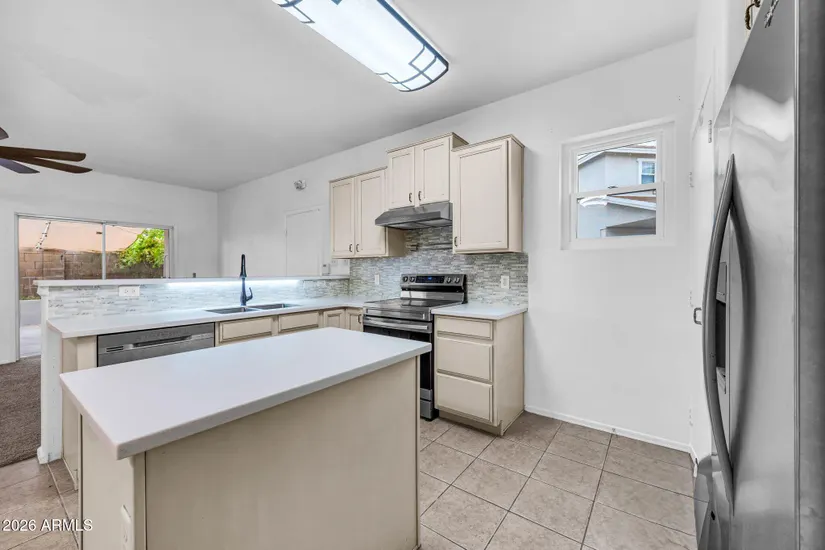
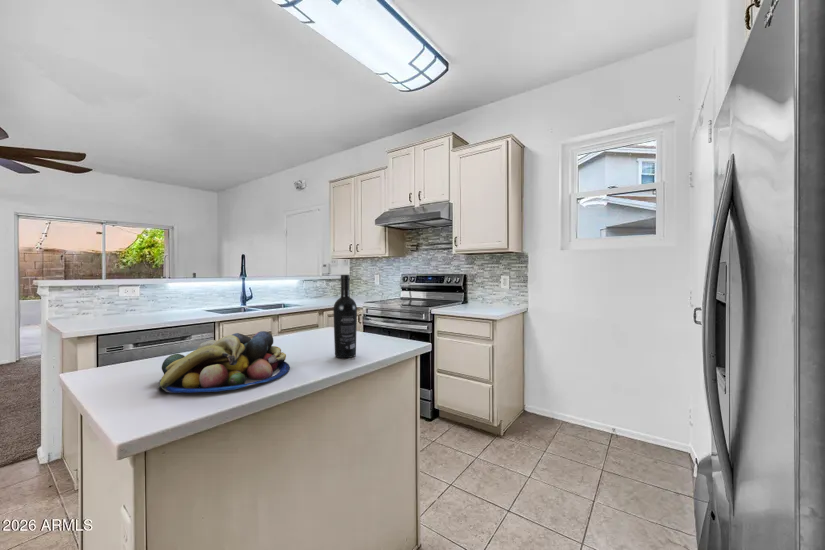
+ fruit bowl [157,330,291,394]
+ wine bottle [332,274,358,359]
